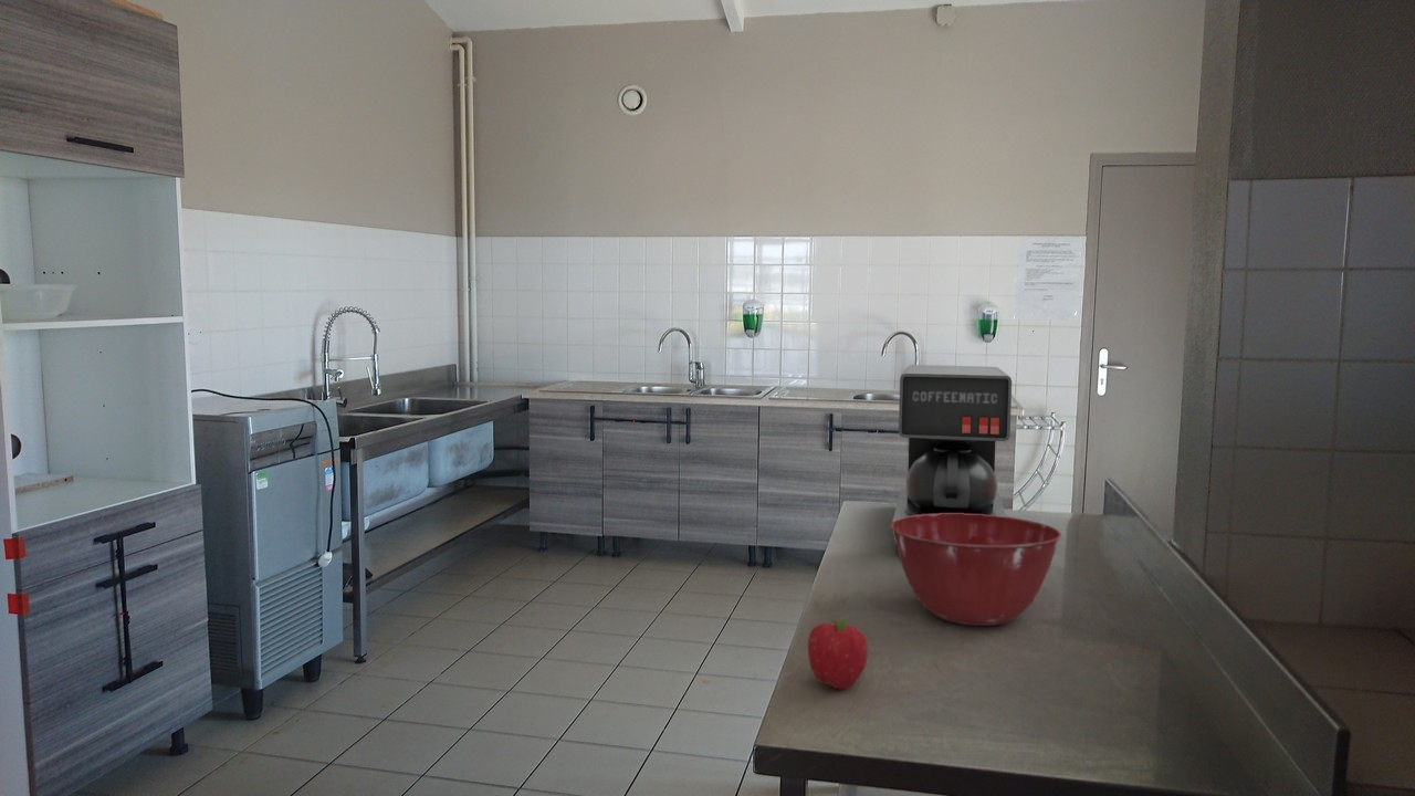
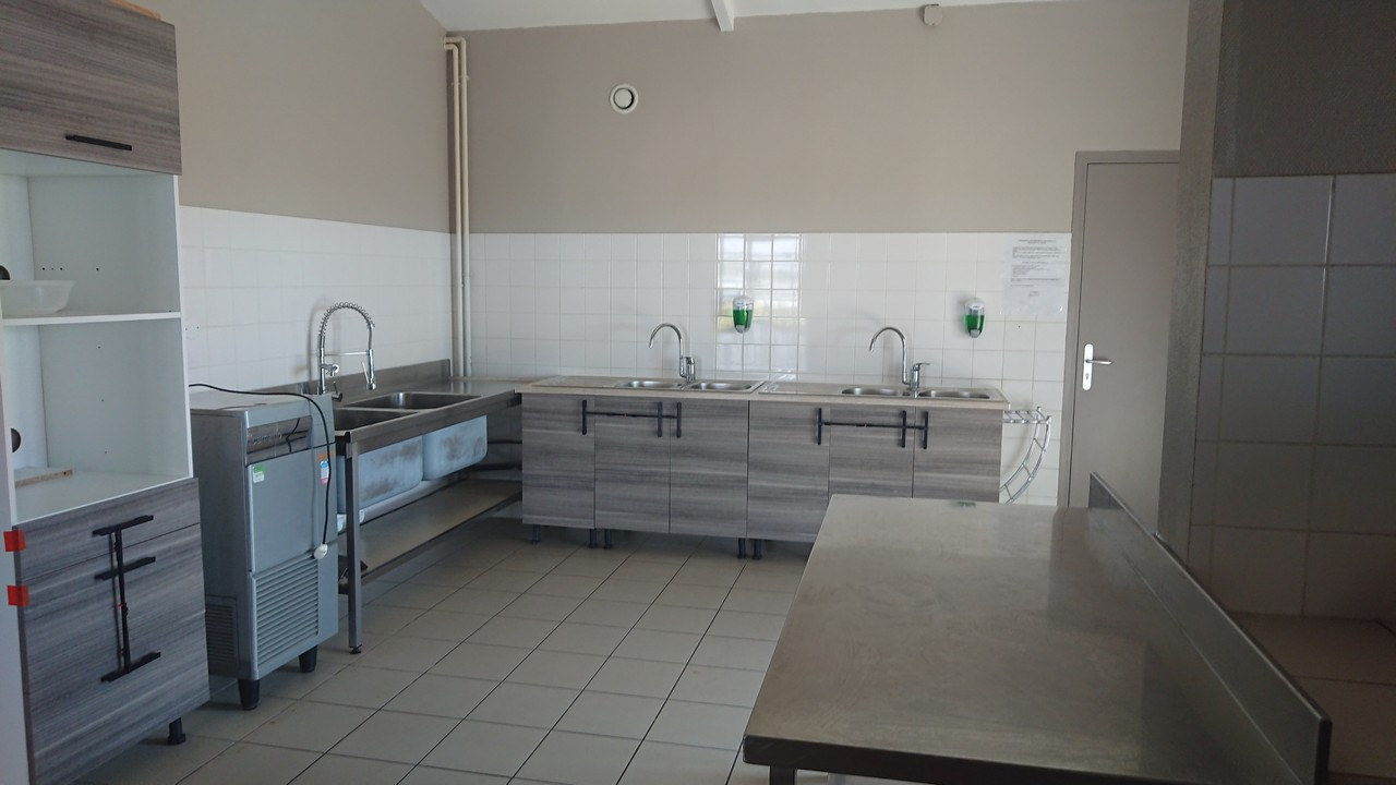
- fruit [807,618,869,691]
- coffee maker [891,364,1013,545]
- mixing bowl [890,513,1062,627]
